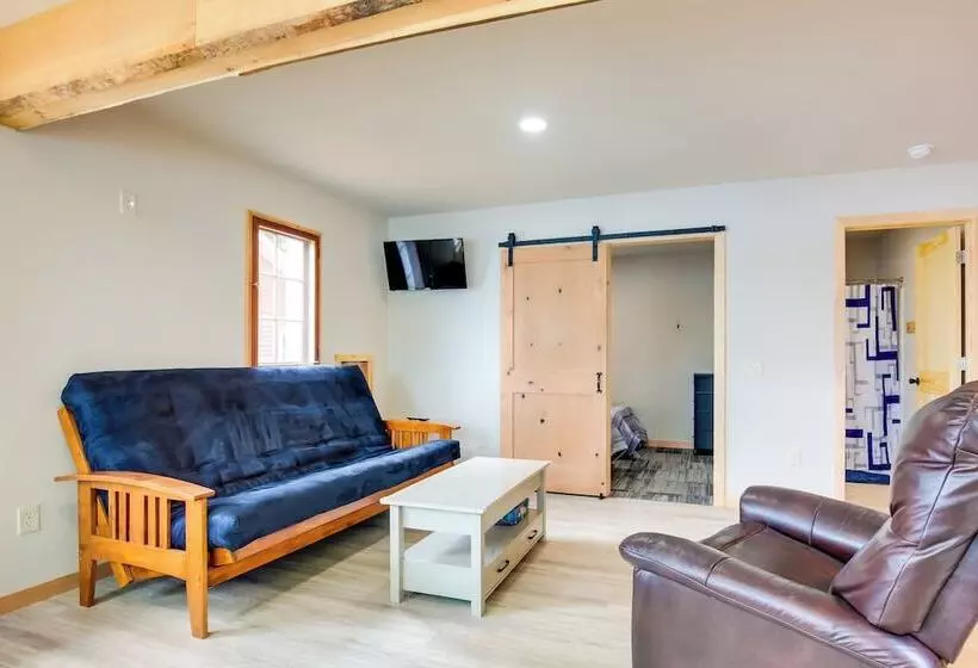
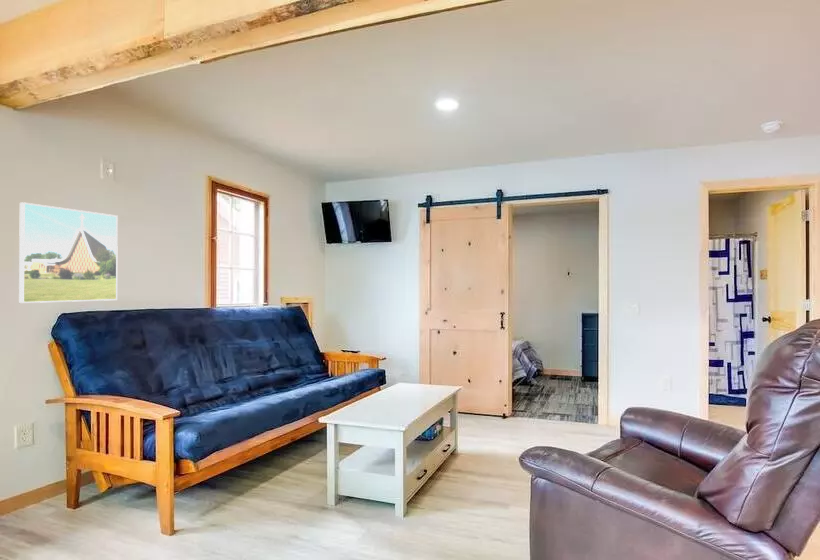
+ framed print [18,201,119,304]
